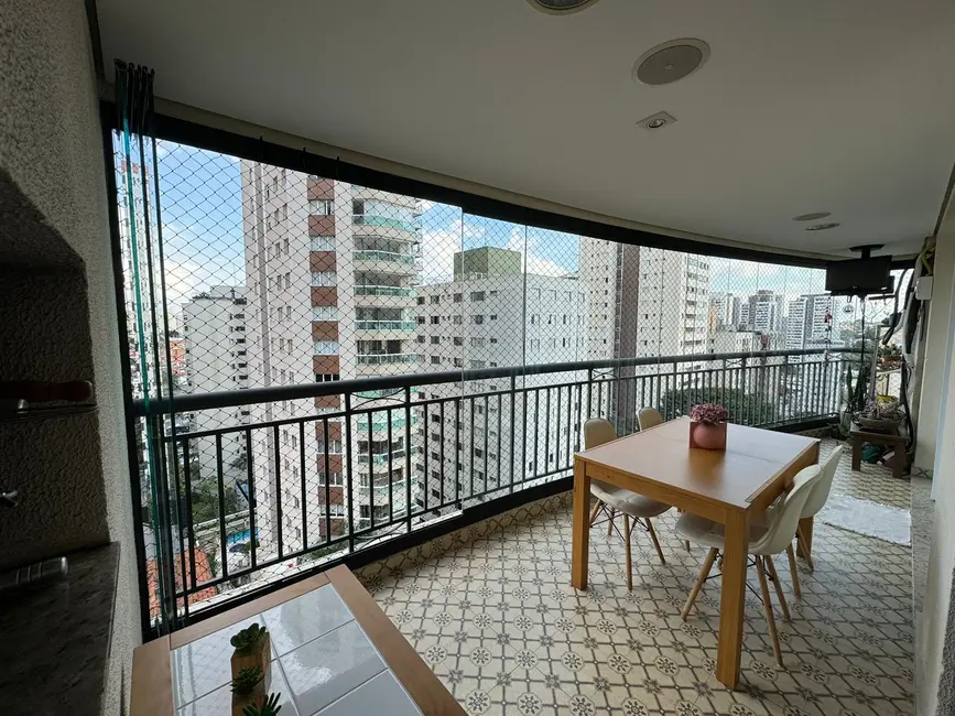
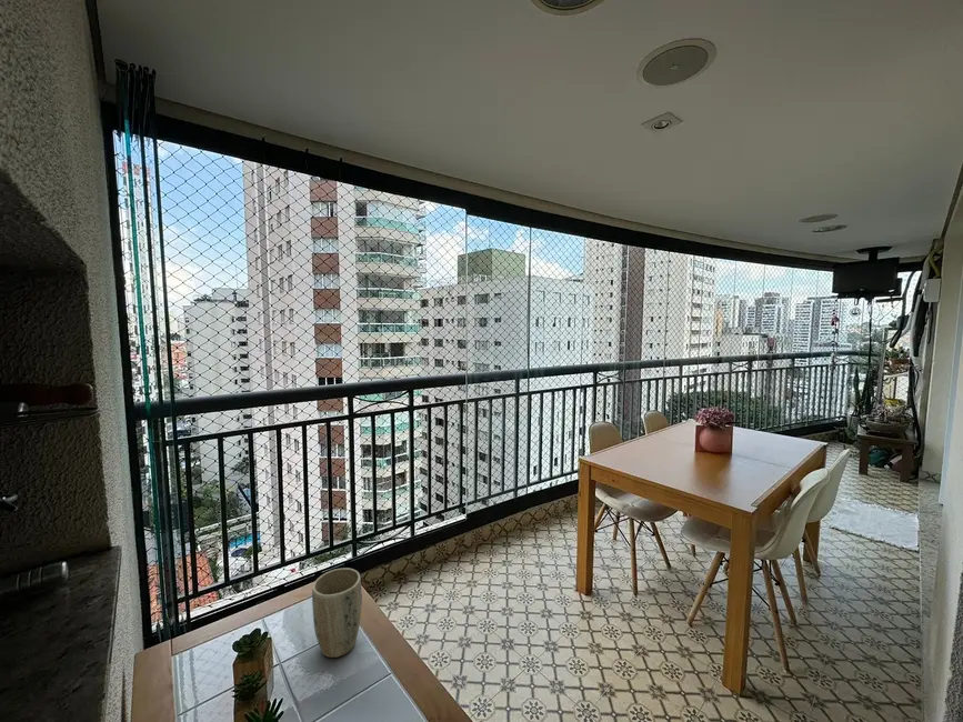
+ plant pot [311,566,363,659]
